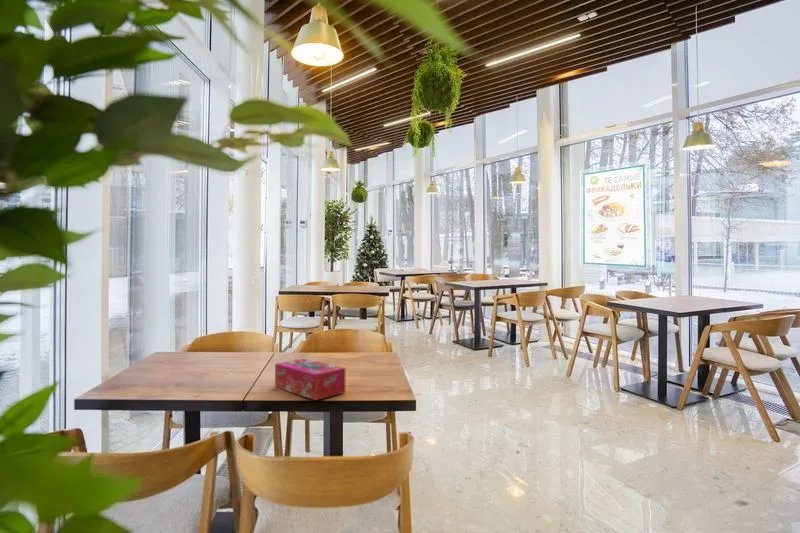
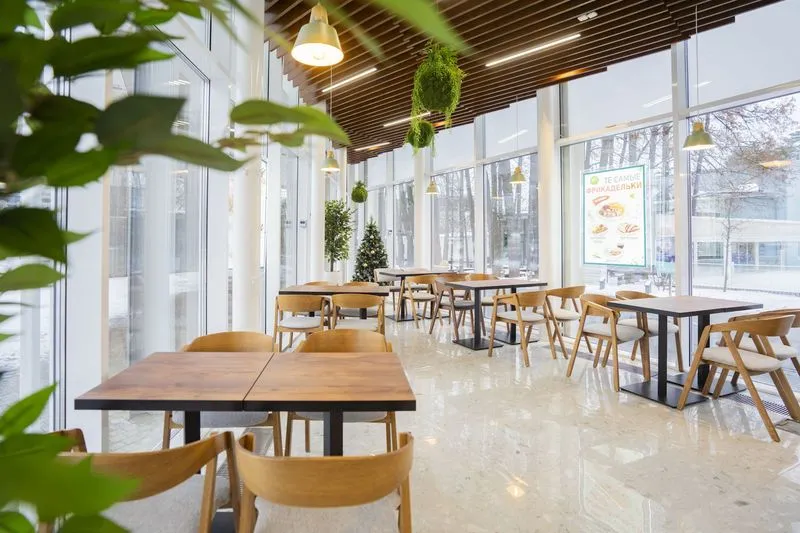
- tissue box [274,358,346,401]
